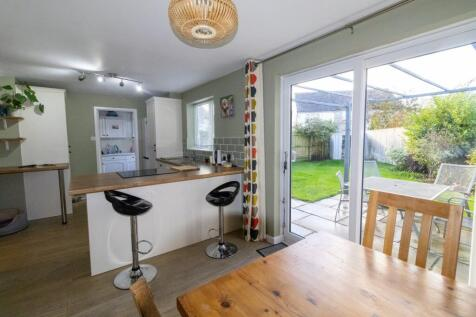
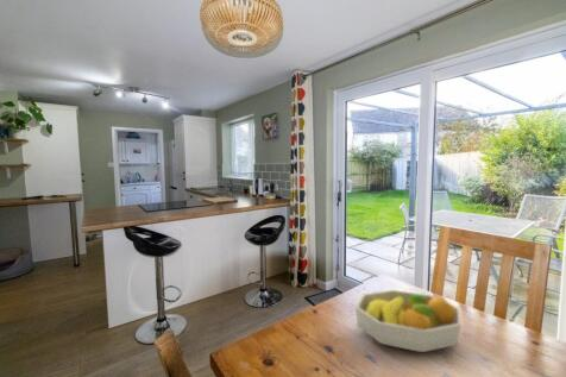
+ fruit bowl [354,289,463,353]
